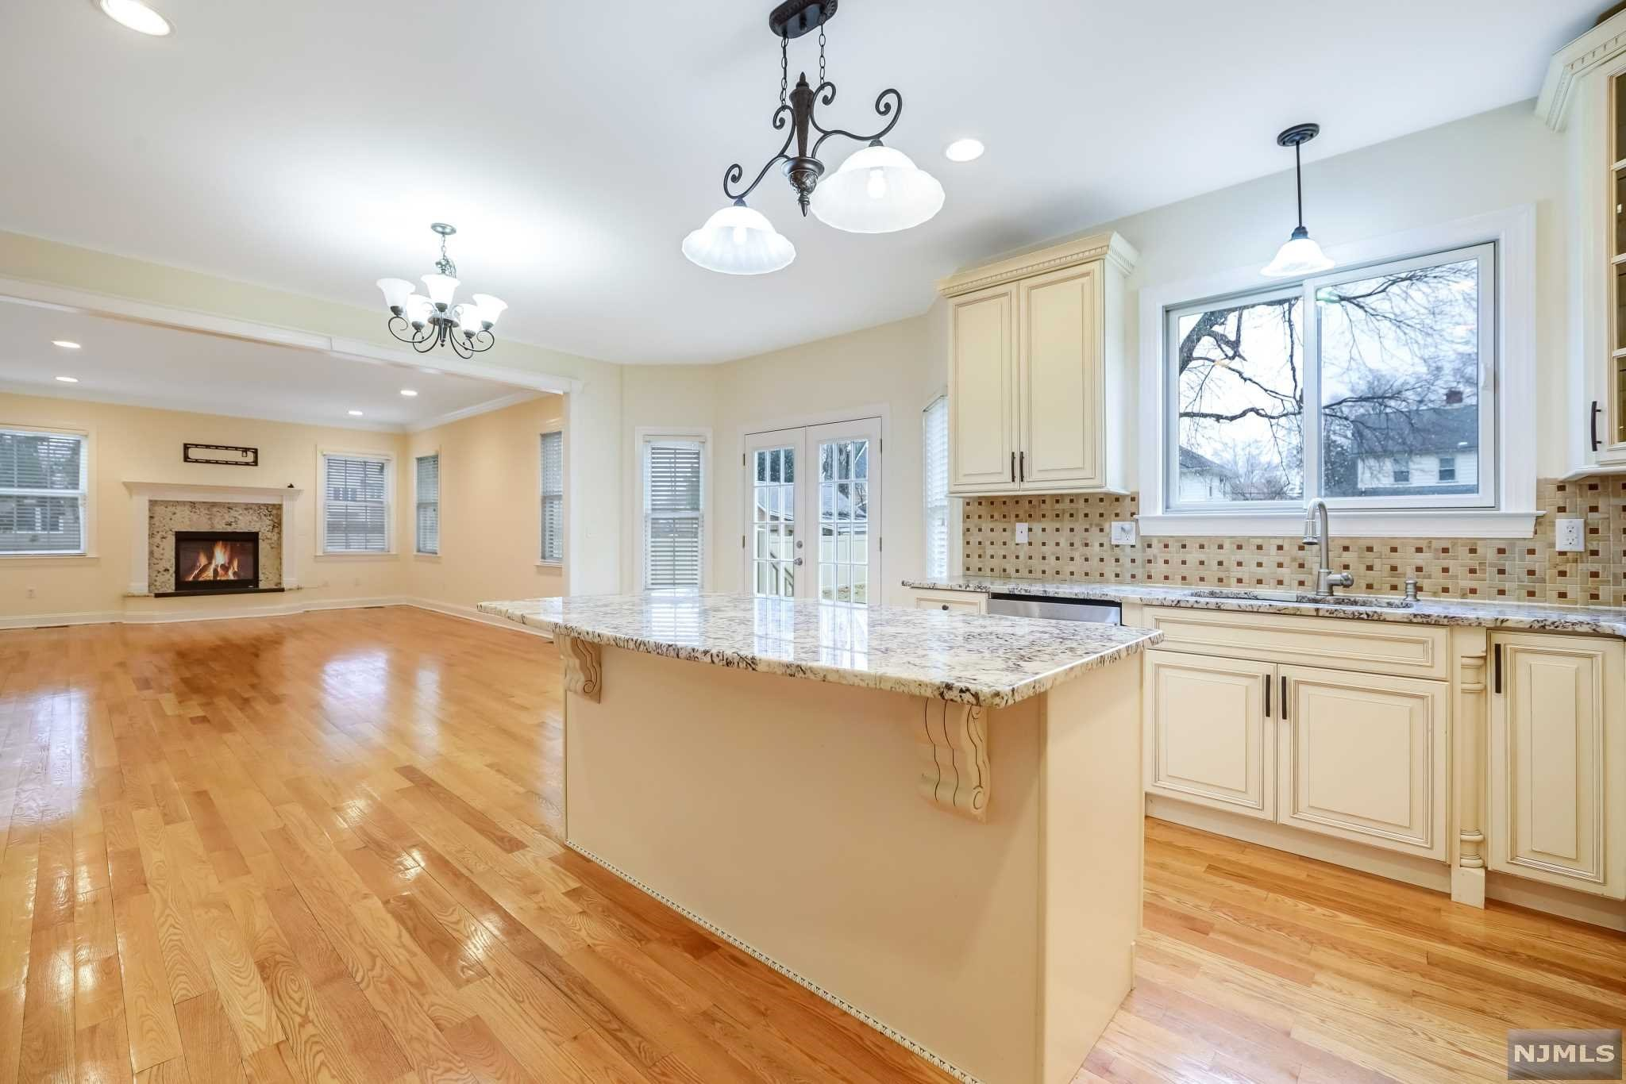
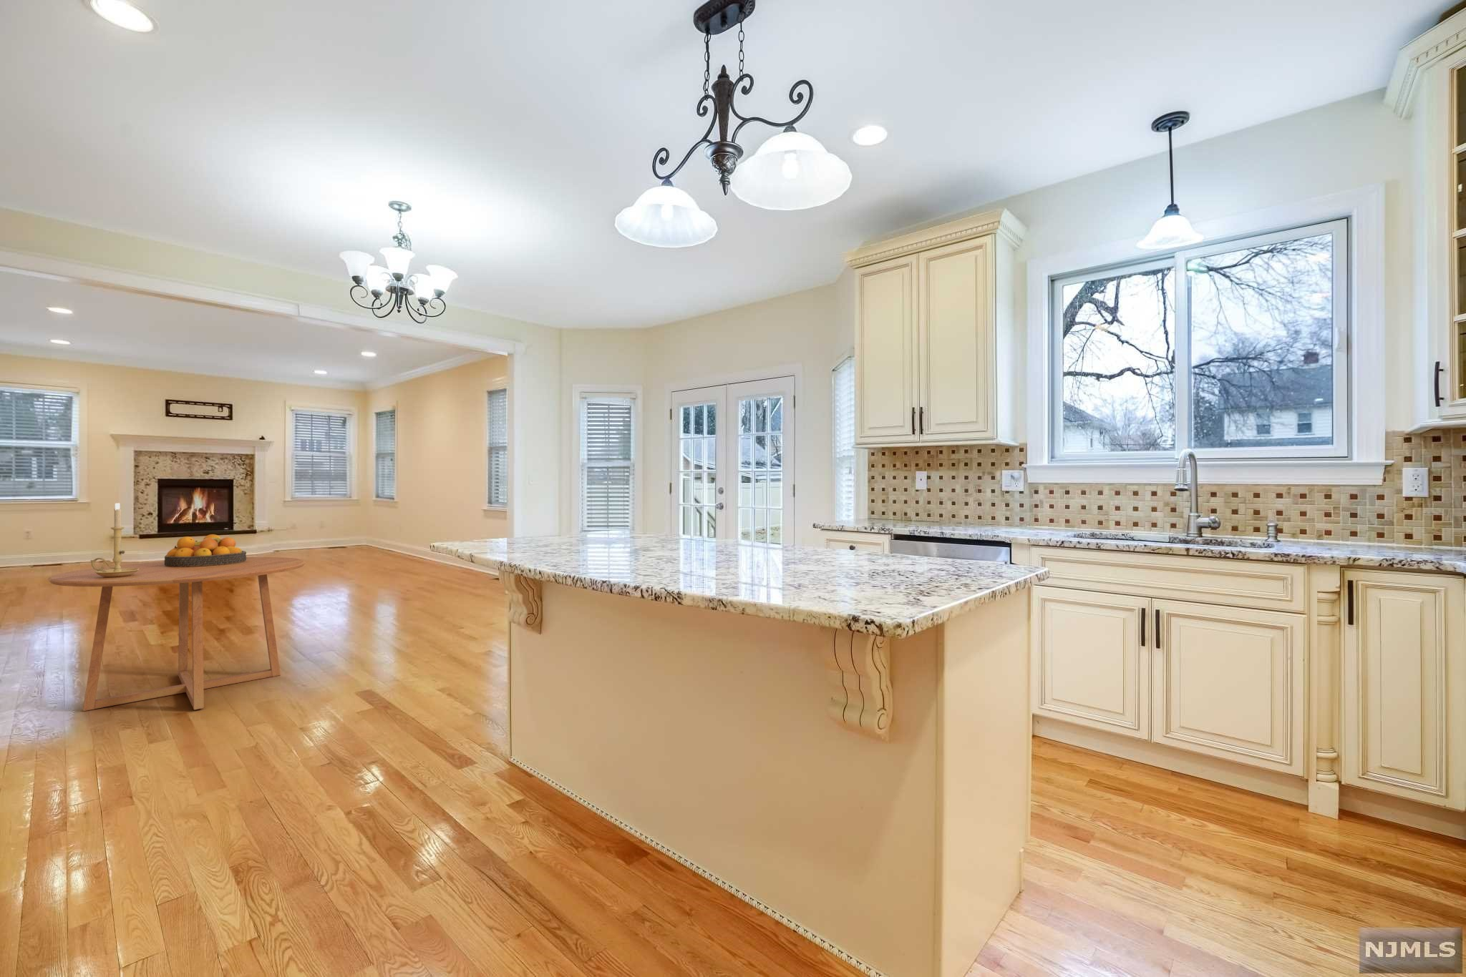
+ fruit bowl [164,533,247,567]
+ candle holder [89,502,139,577]
+ dining table [47,556,307,712]
